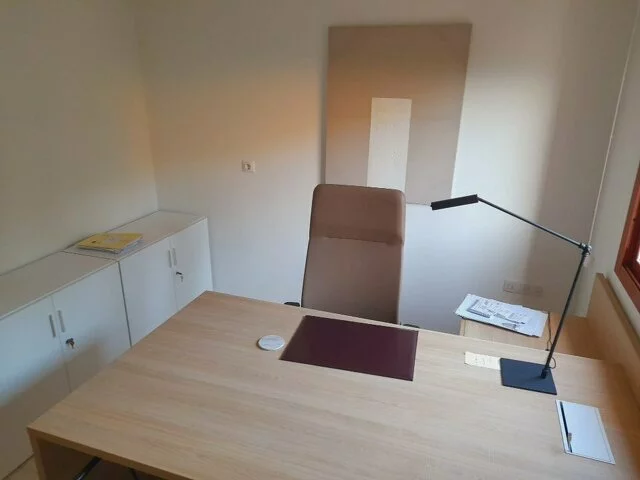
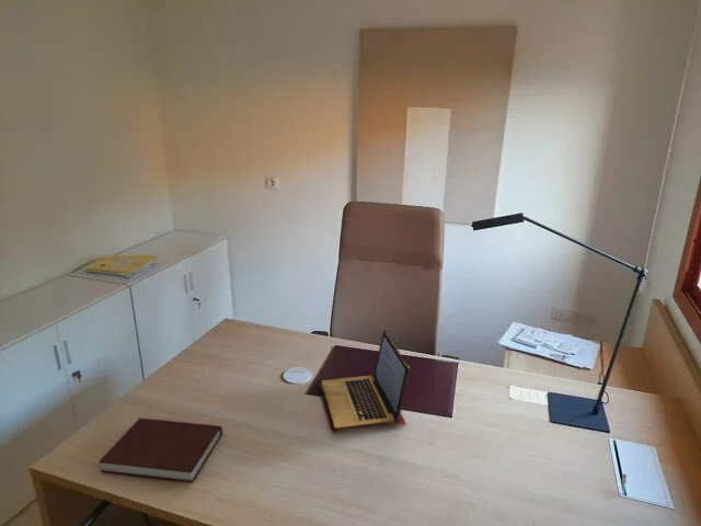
+ notebook [97,418,223,483]
+ laptop [317,330,412,435]
